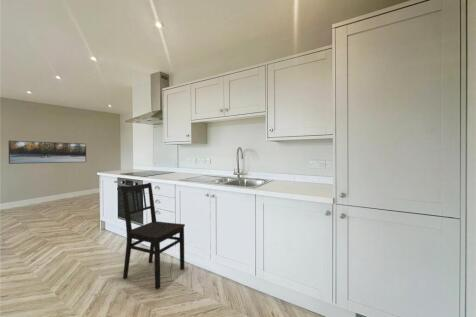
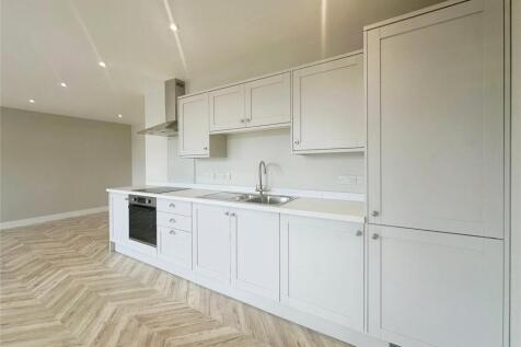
- dining chair [121,182,186,290]
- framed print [7,140,87,165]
